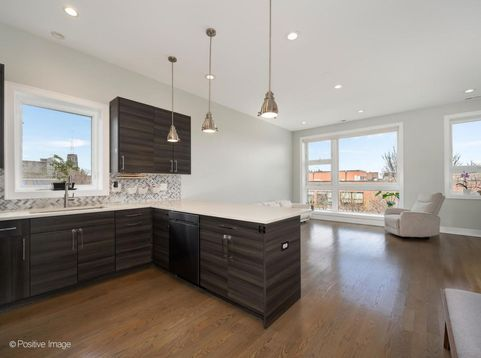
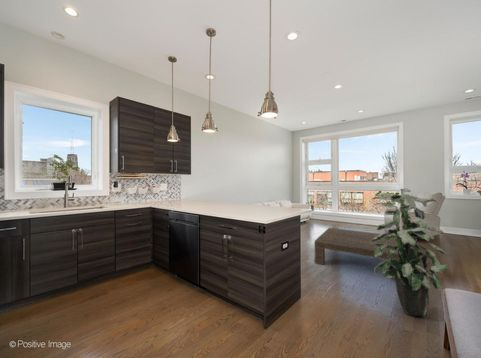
+ coffee table [314,227,399,281]
+ indoor plant [370,188,451,318]
